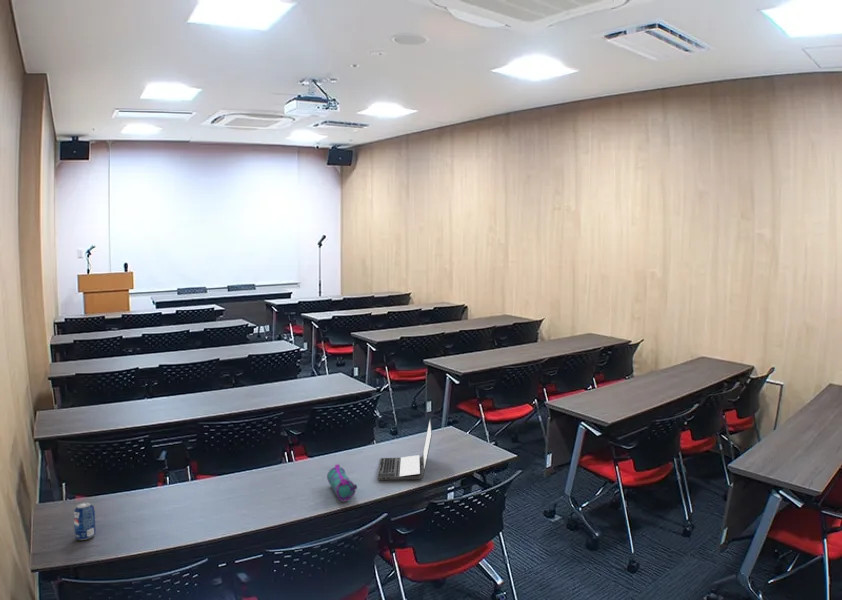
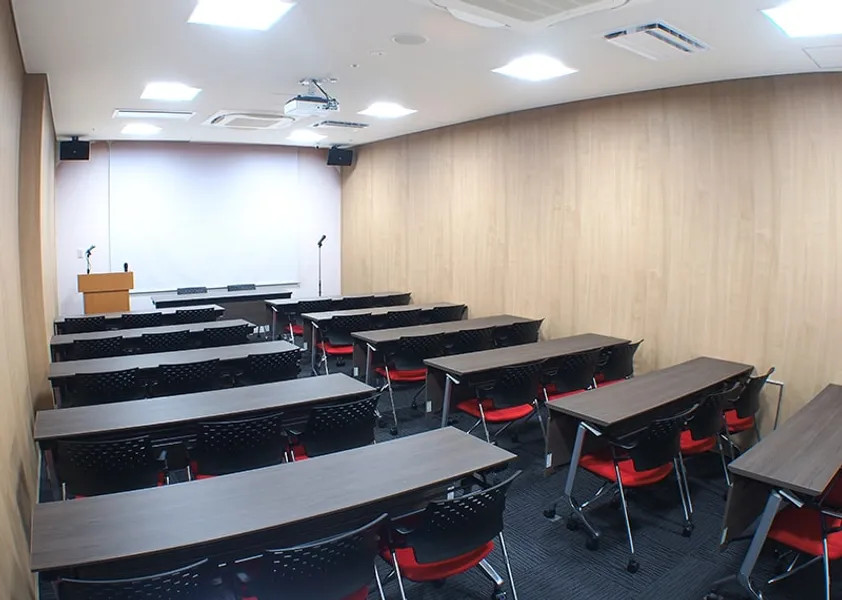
- laptop [376,419,433,481]
- beverage can [73,501,97,541]
- pencil case [326,463,358,503]
